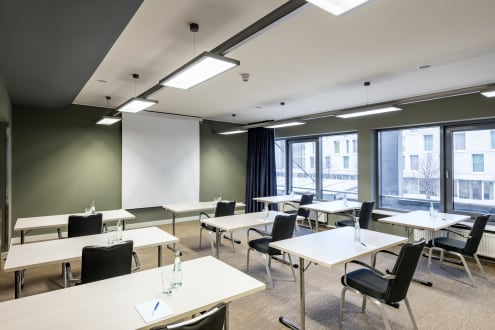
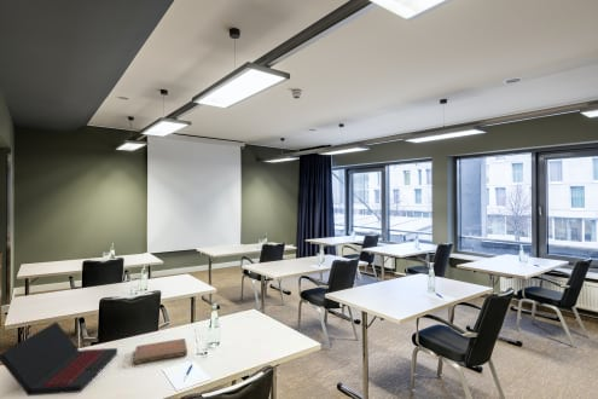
+ laptop [0,320,118,397]
+ notebook [133,337,188,365]
